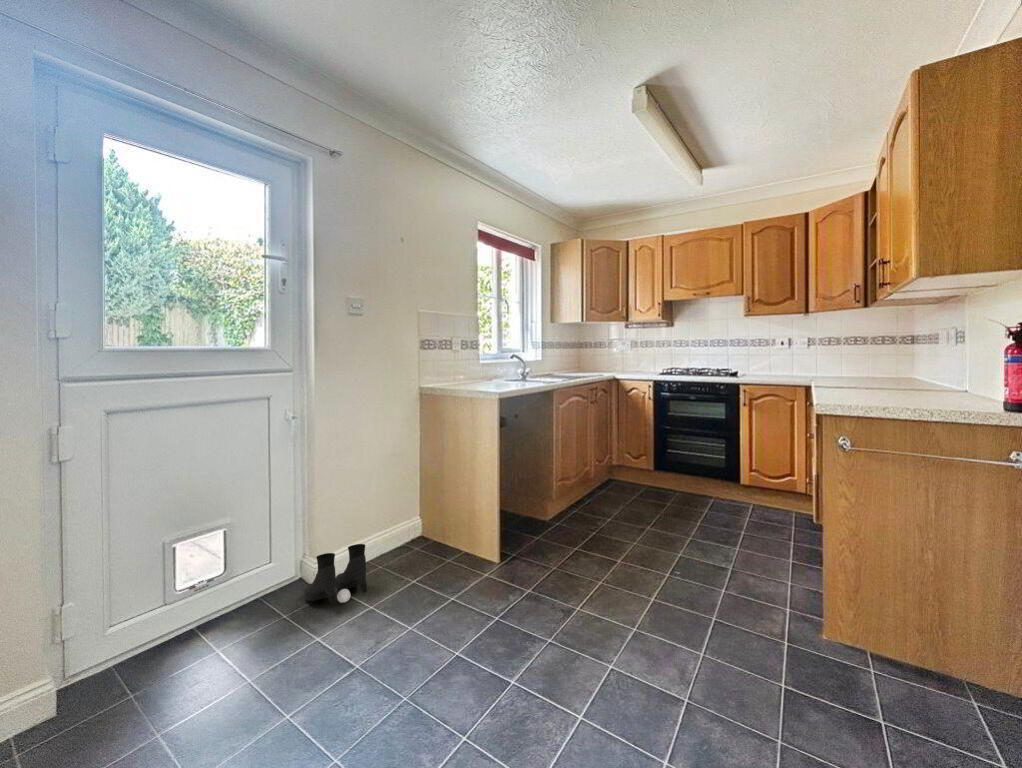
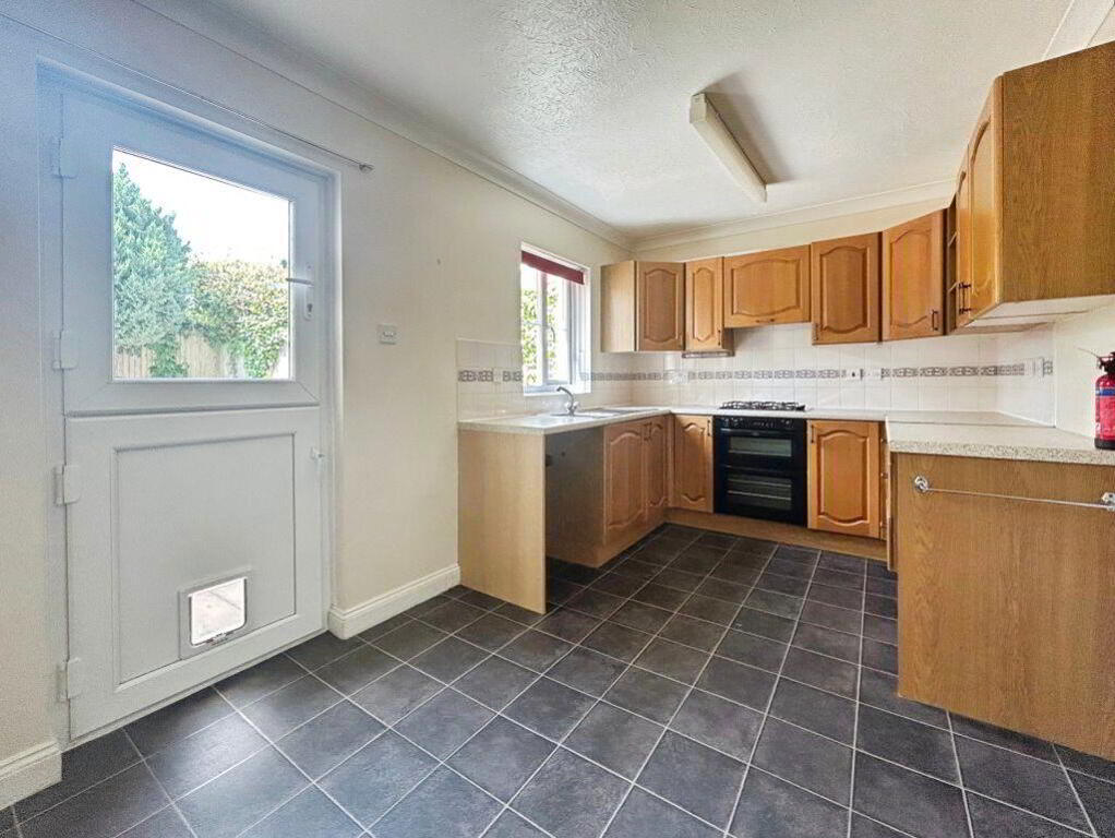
- boots [304,543,368,606]
